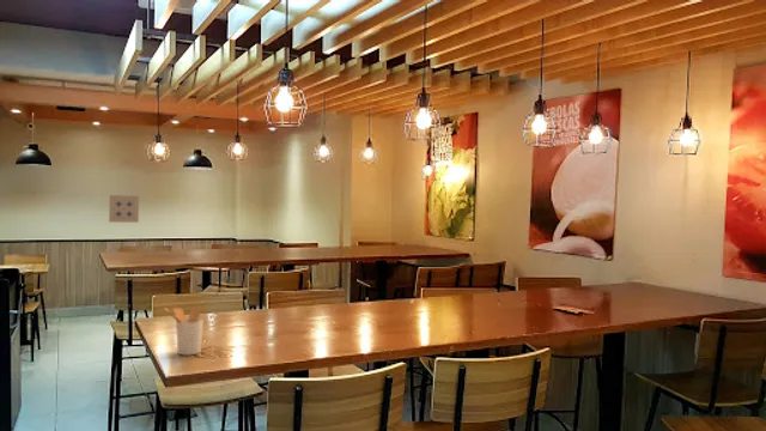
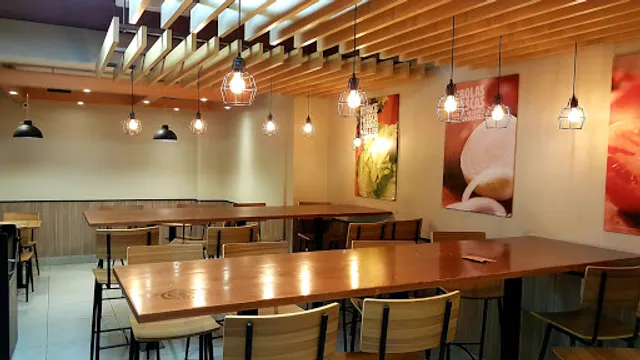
- utensil holder [163,305,205,357]
- wall art [108,194,140,224]
